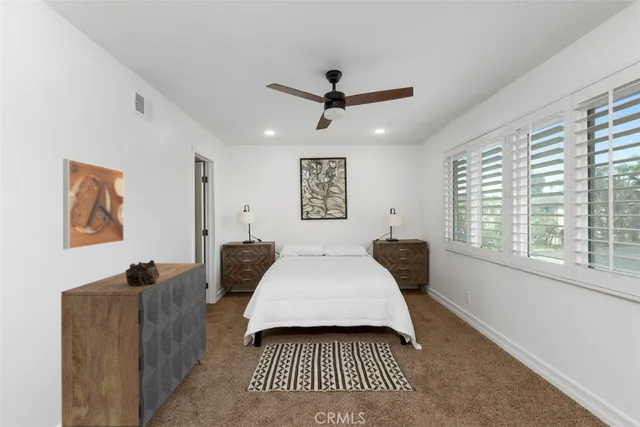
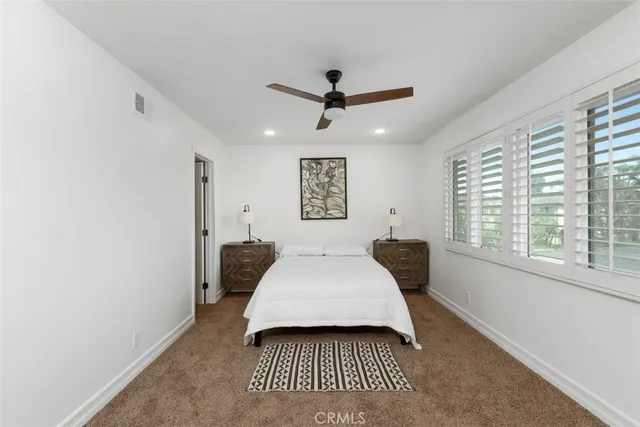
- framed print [62,158,125,250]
- dresser [60,262,207,427]
- decorative box [124,259,160,287]
